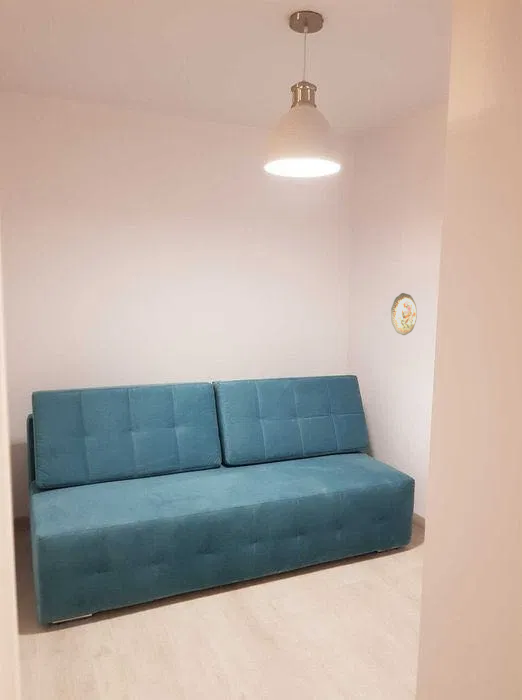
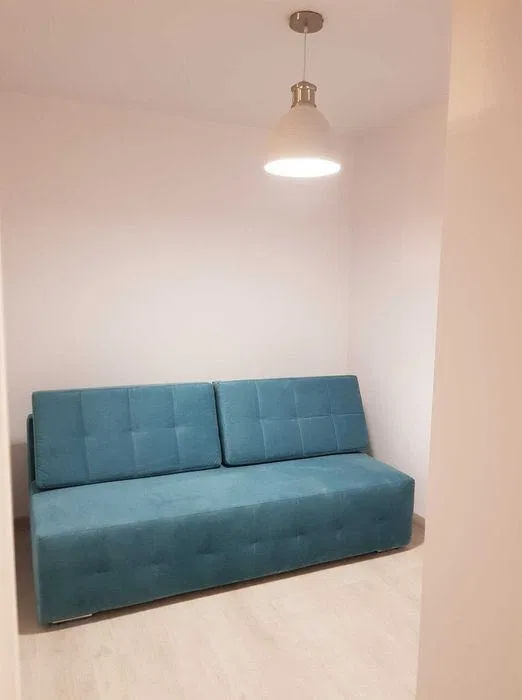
- decorative plate [390,292,418,336]
